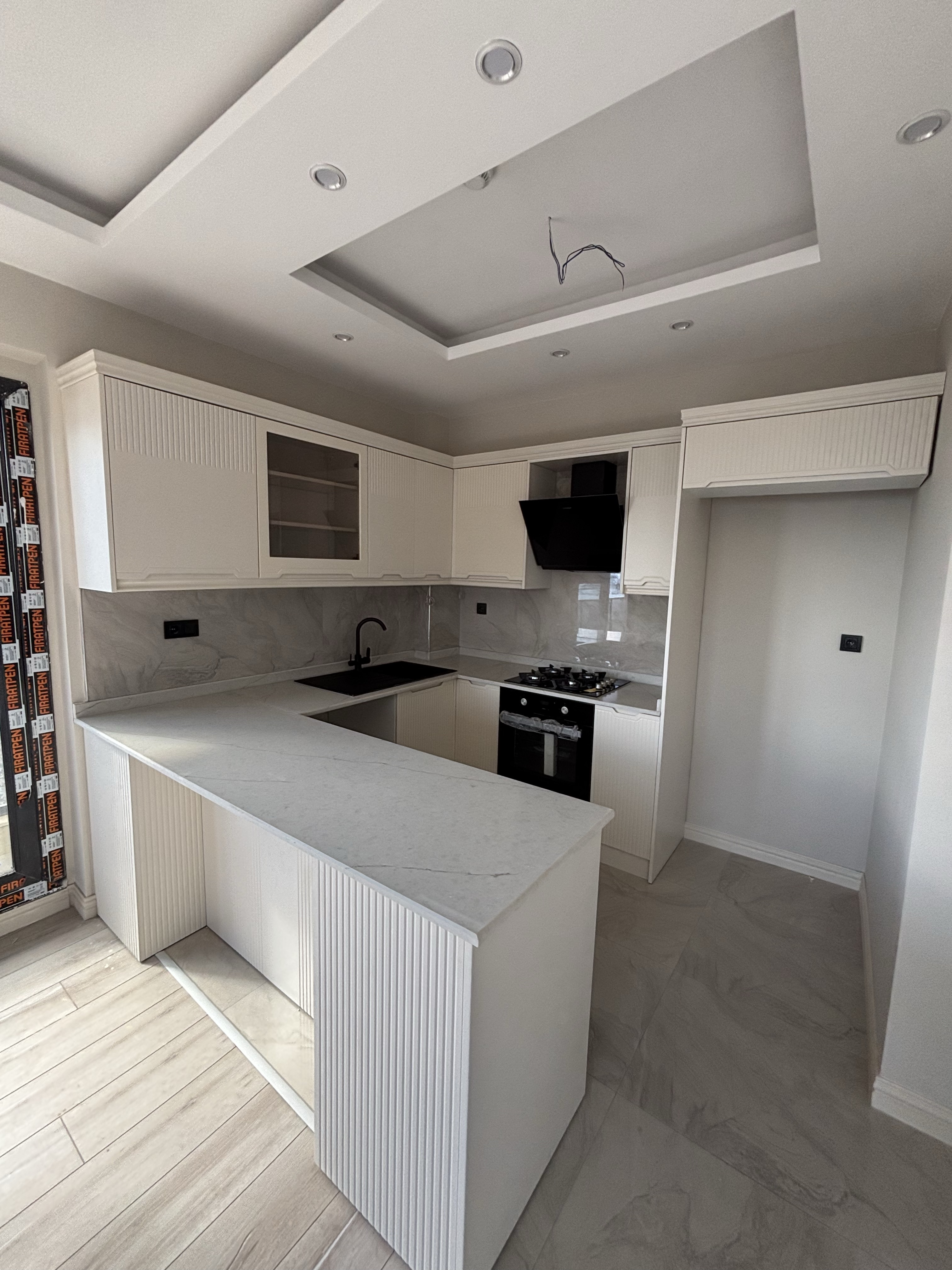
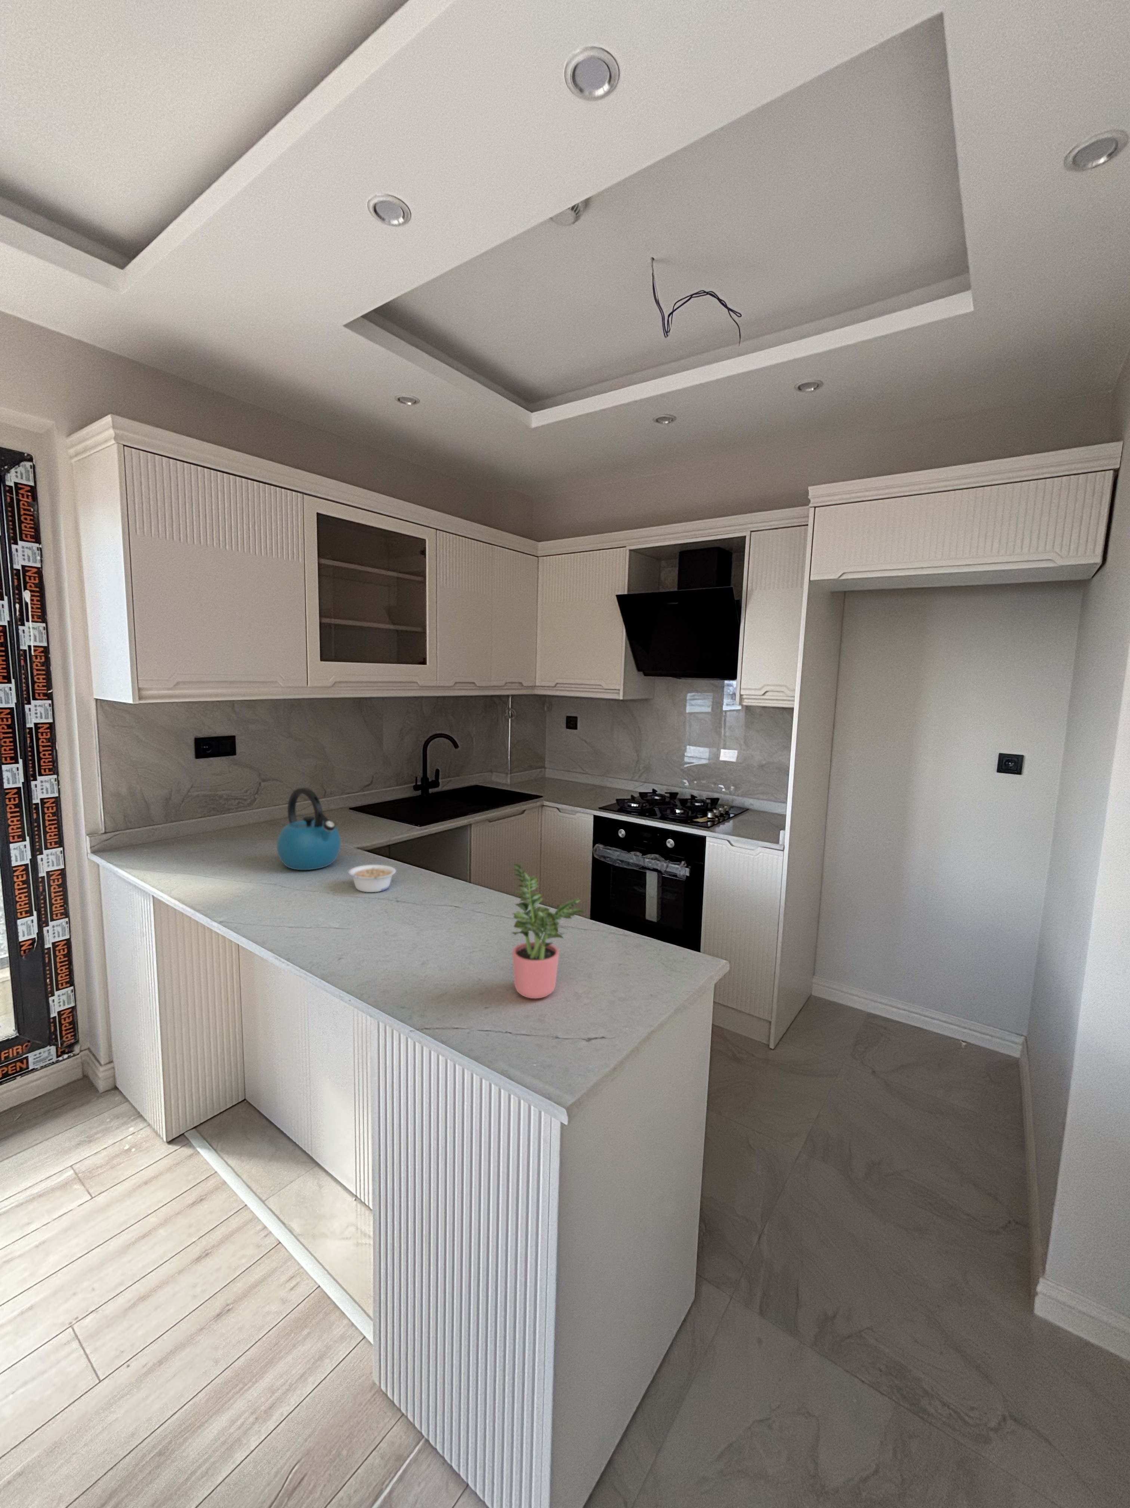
+ legume [348,864,396,893]
+ potted plant [512,860,585,999]
+ kettle [277,787,341,870]
